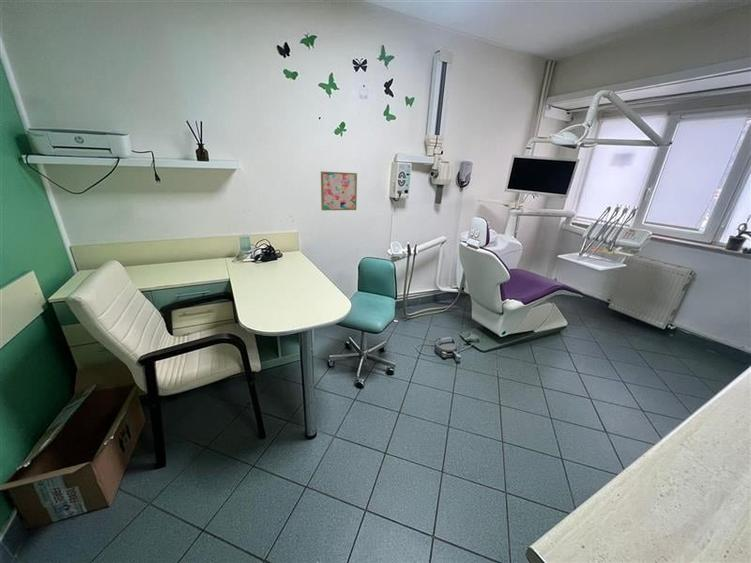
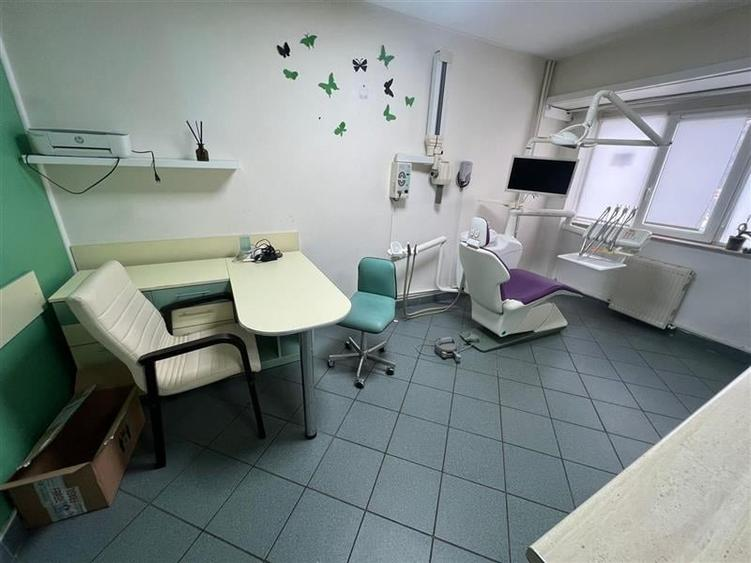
- wall art [320,170,358,211]
